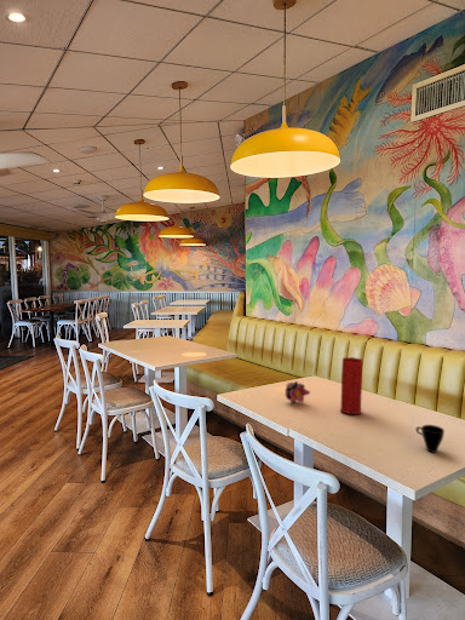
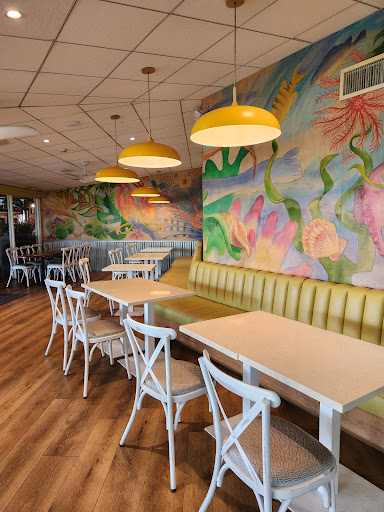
- vase [339,356,363,415]
- flower [285,380,311,406]
- cup [414,424,446,454]
